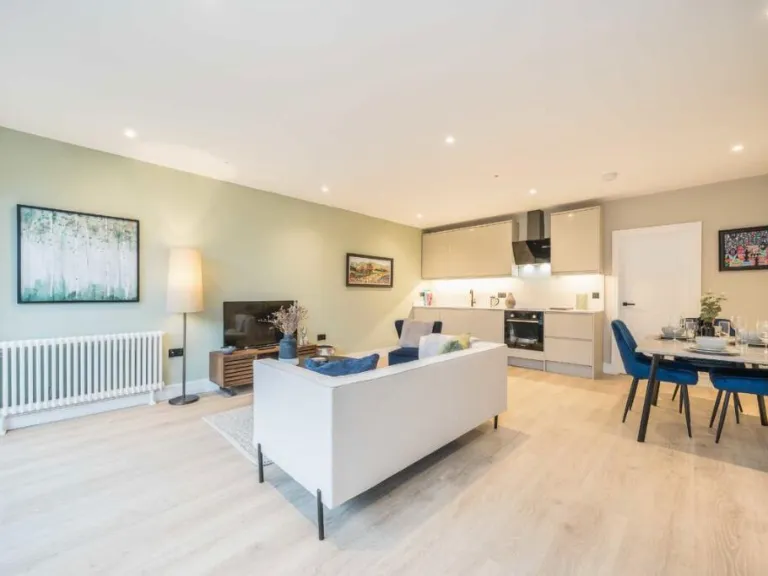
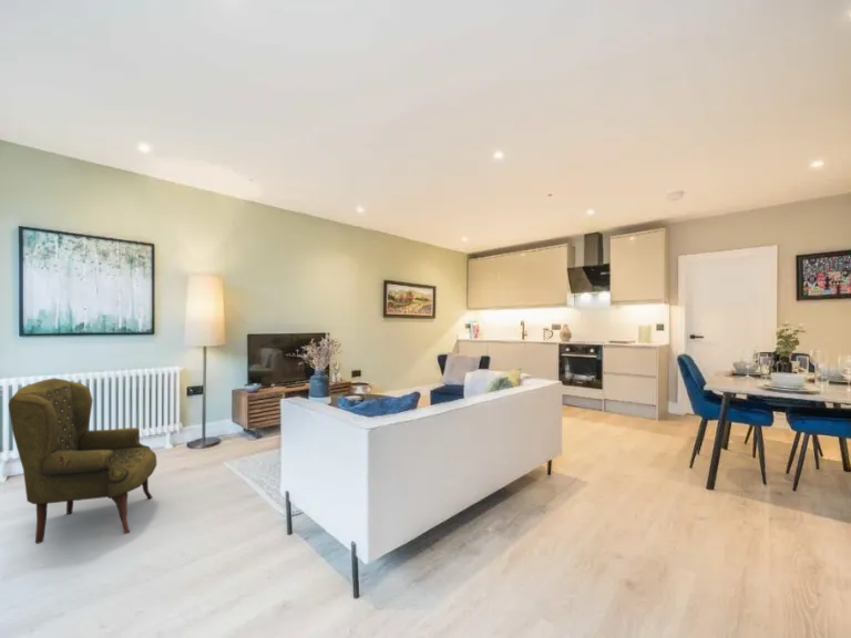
+ armchair [8,377,158,545]
